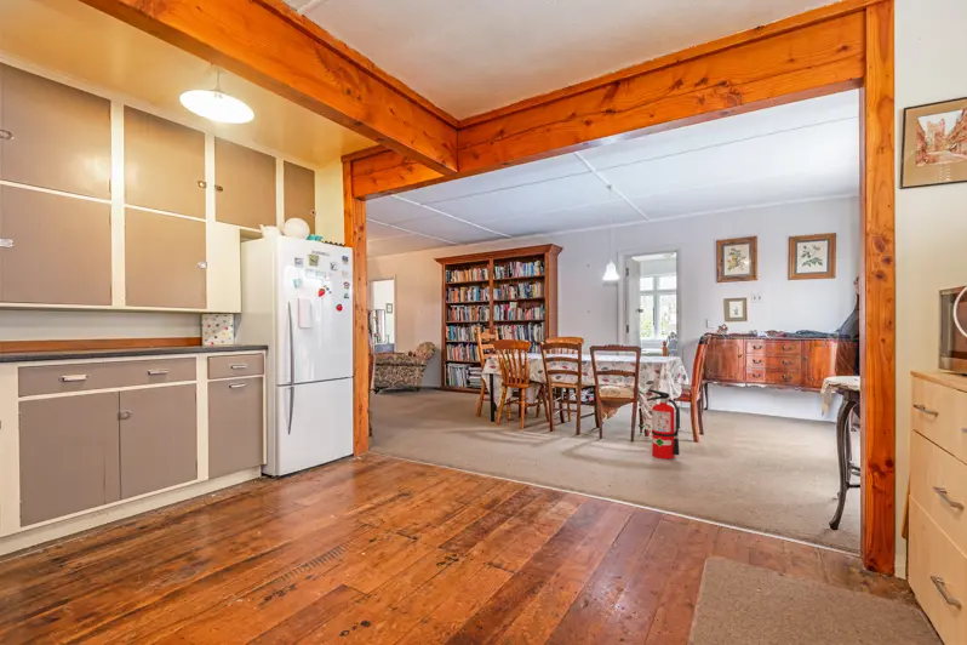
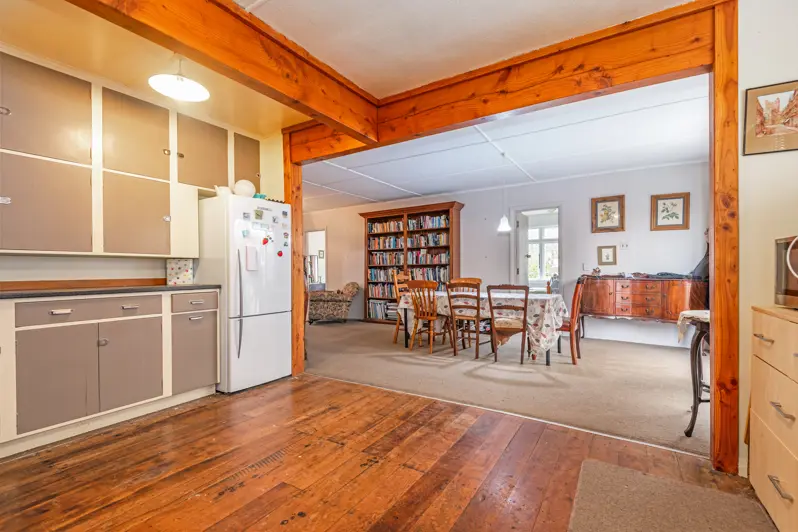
- fire extinguisher [645,388,681,460]
